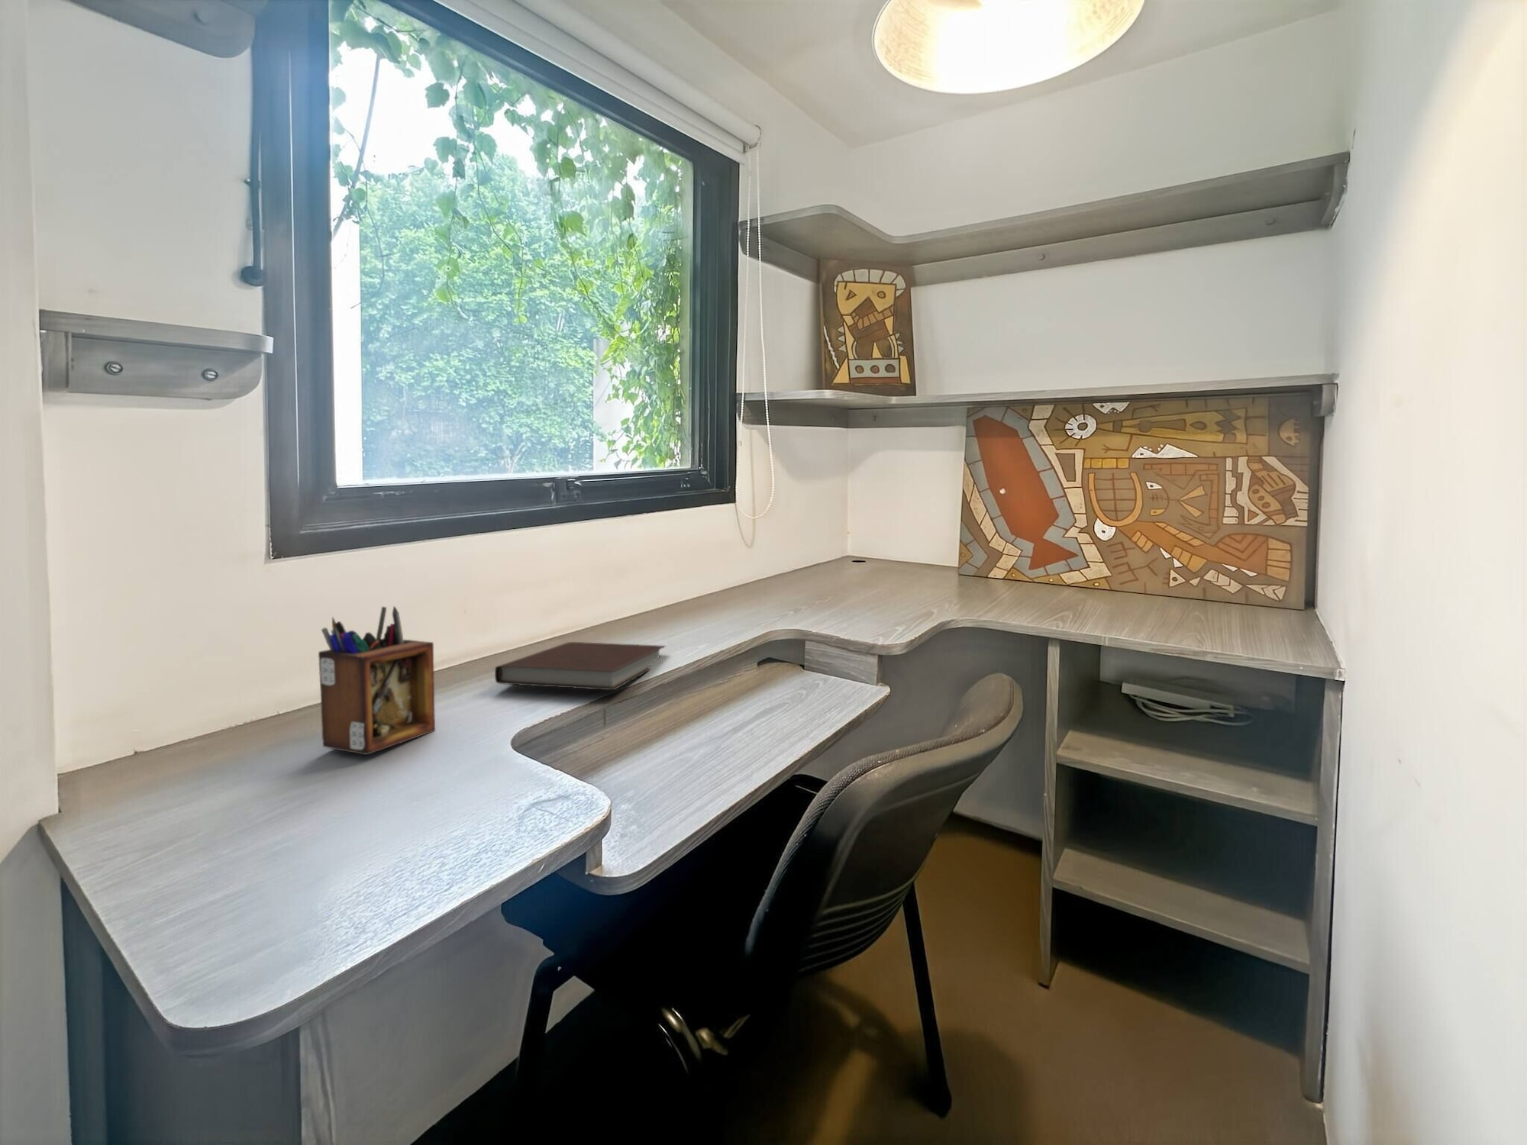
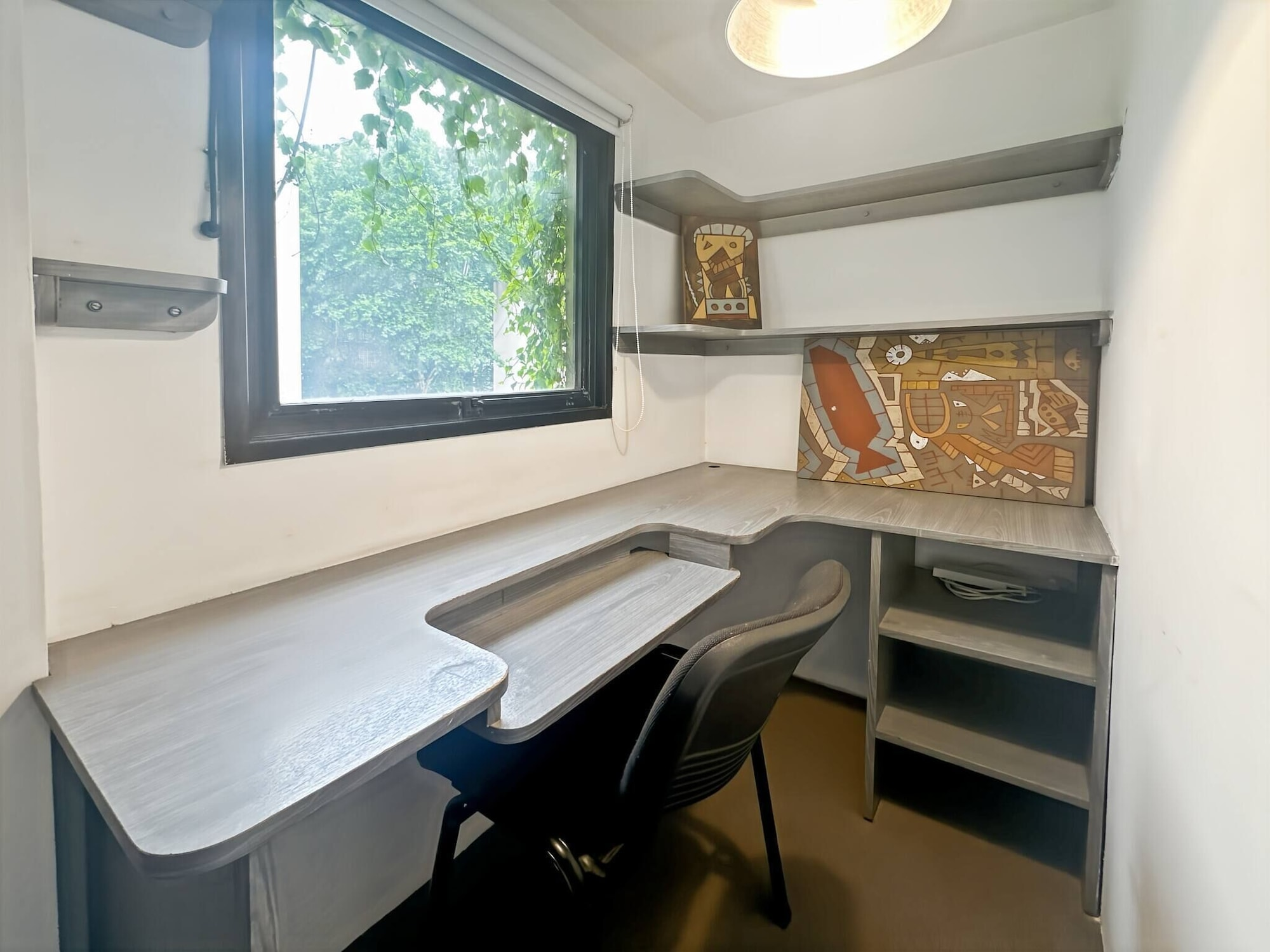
- notebook [494,641,666,690]
- desk organizer [317,605,436,755]
